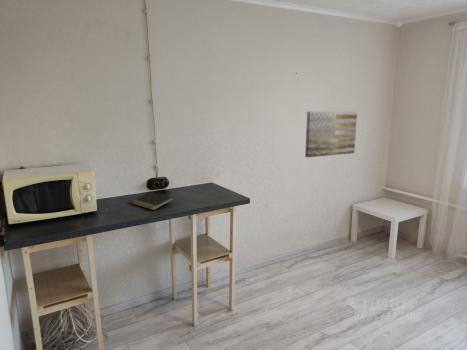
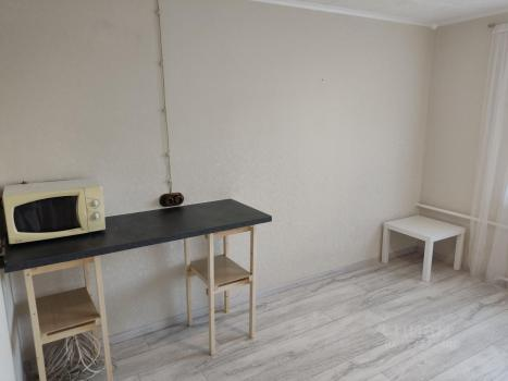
- wall art [304,110,358,158]
- notepad [130,191,175,211]
